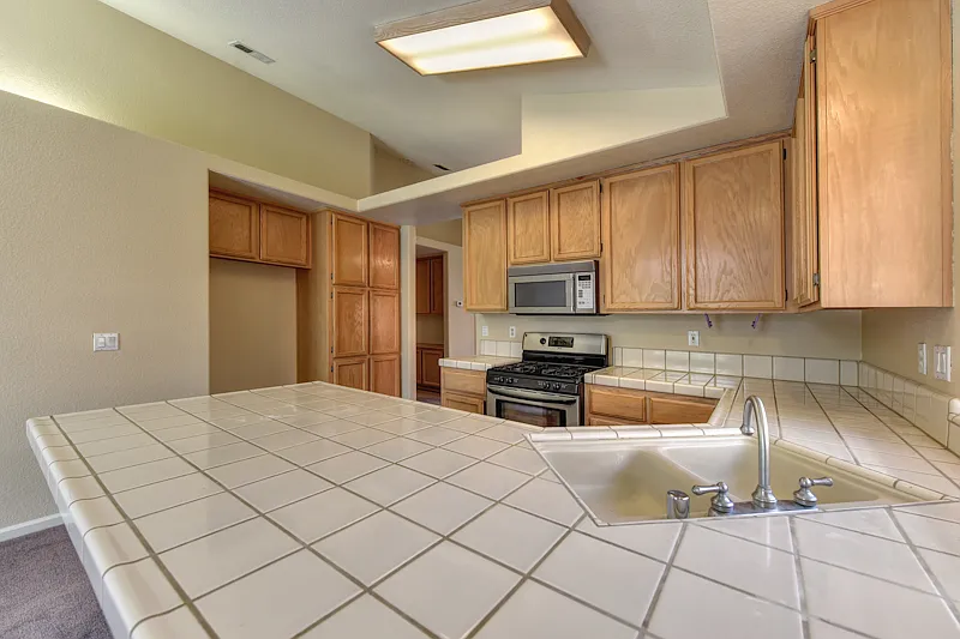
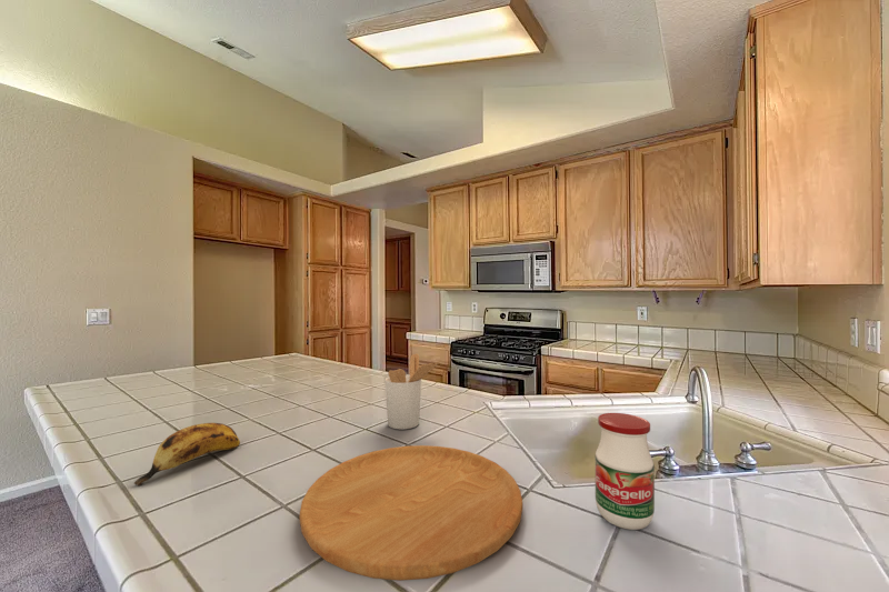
+ utensil holder [383,352,440,431]
+ jar [595,412,656,531]
+ cutting board [298,444,523,582]
+ banana [133,422,241,486]
